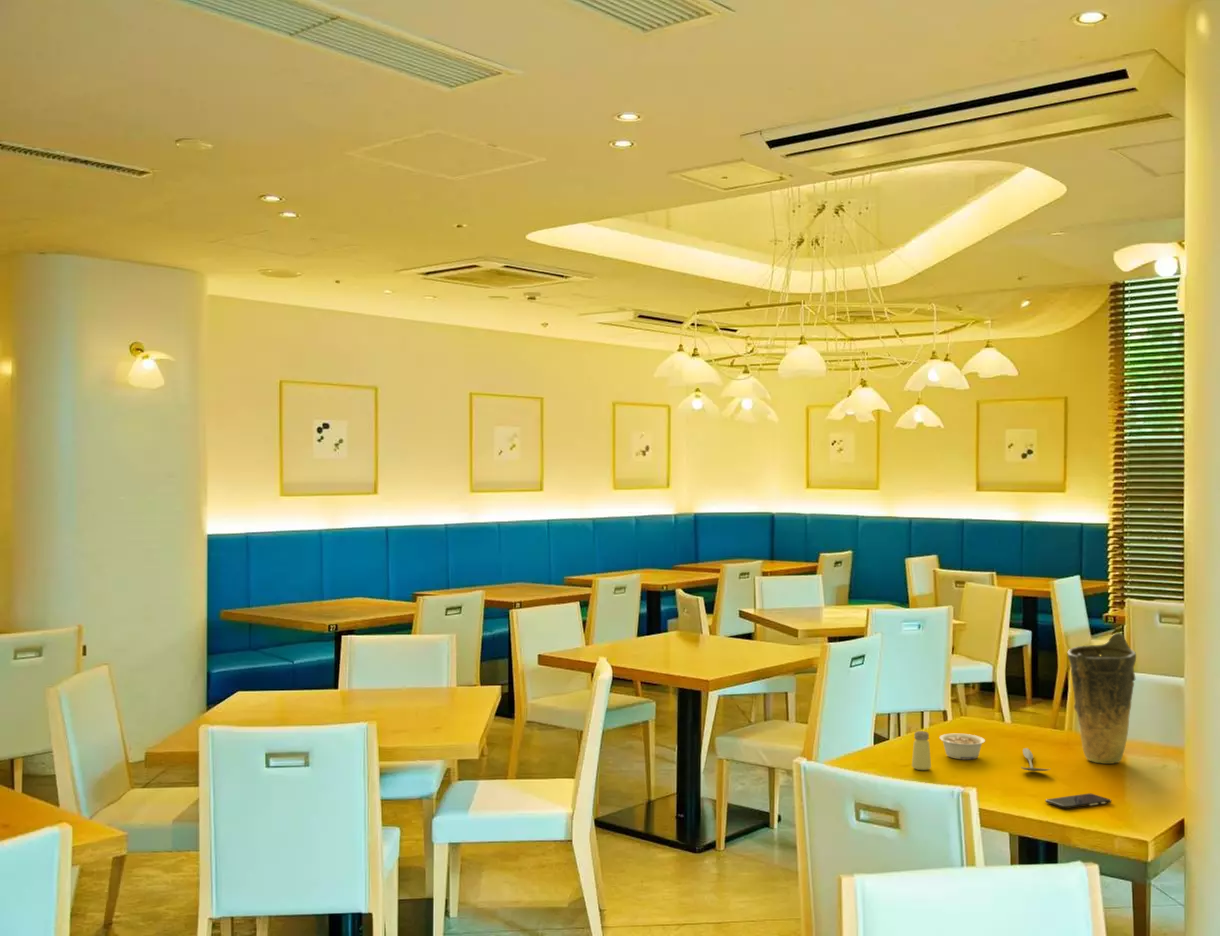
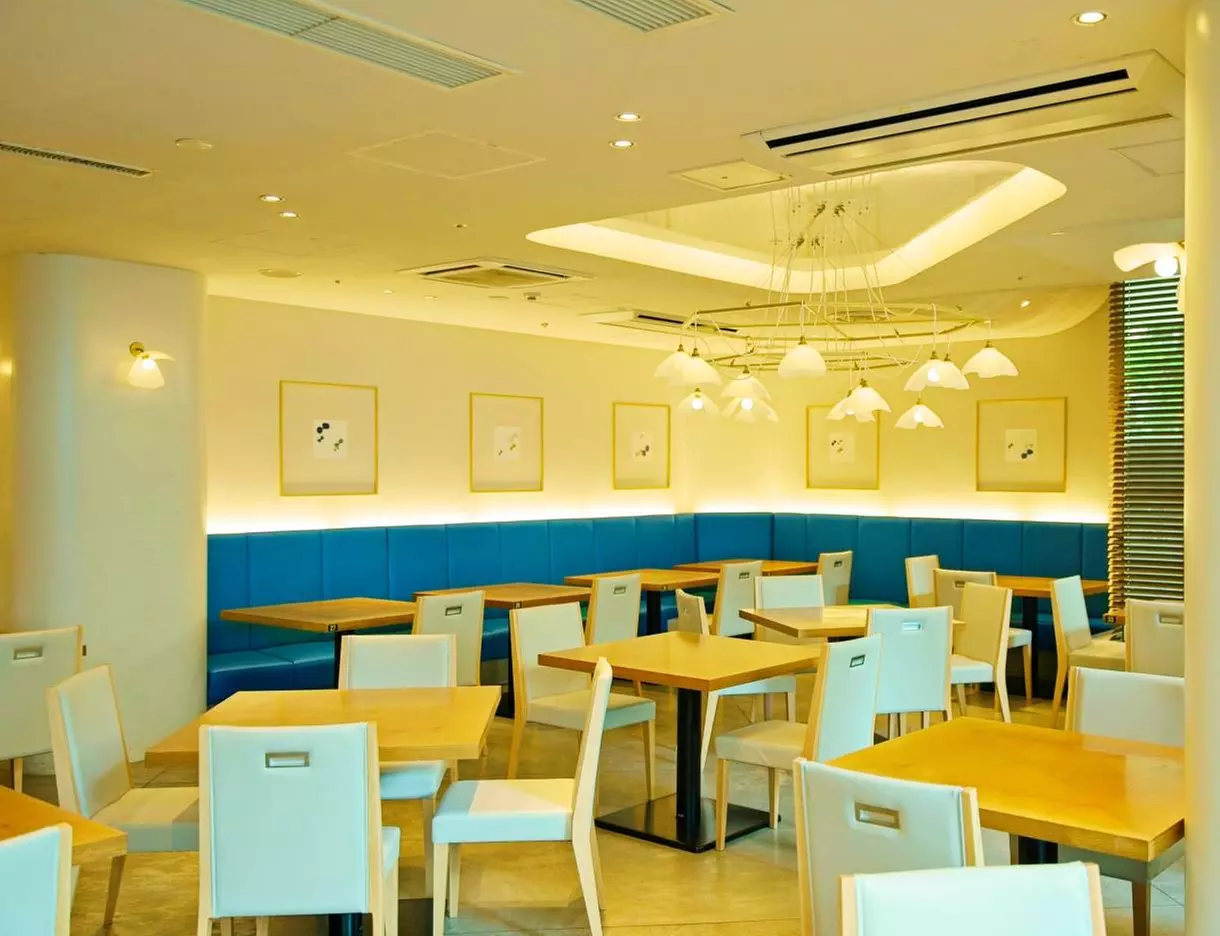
- smartphone [1044,792,1113,810]
- spatula [1020,747,1051,772]
- legume [939,733,986,761]
- saltshaker [911,730,932,771]
- vase [1067,632,1137,765]
